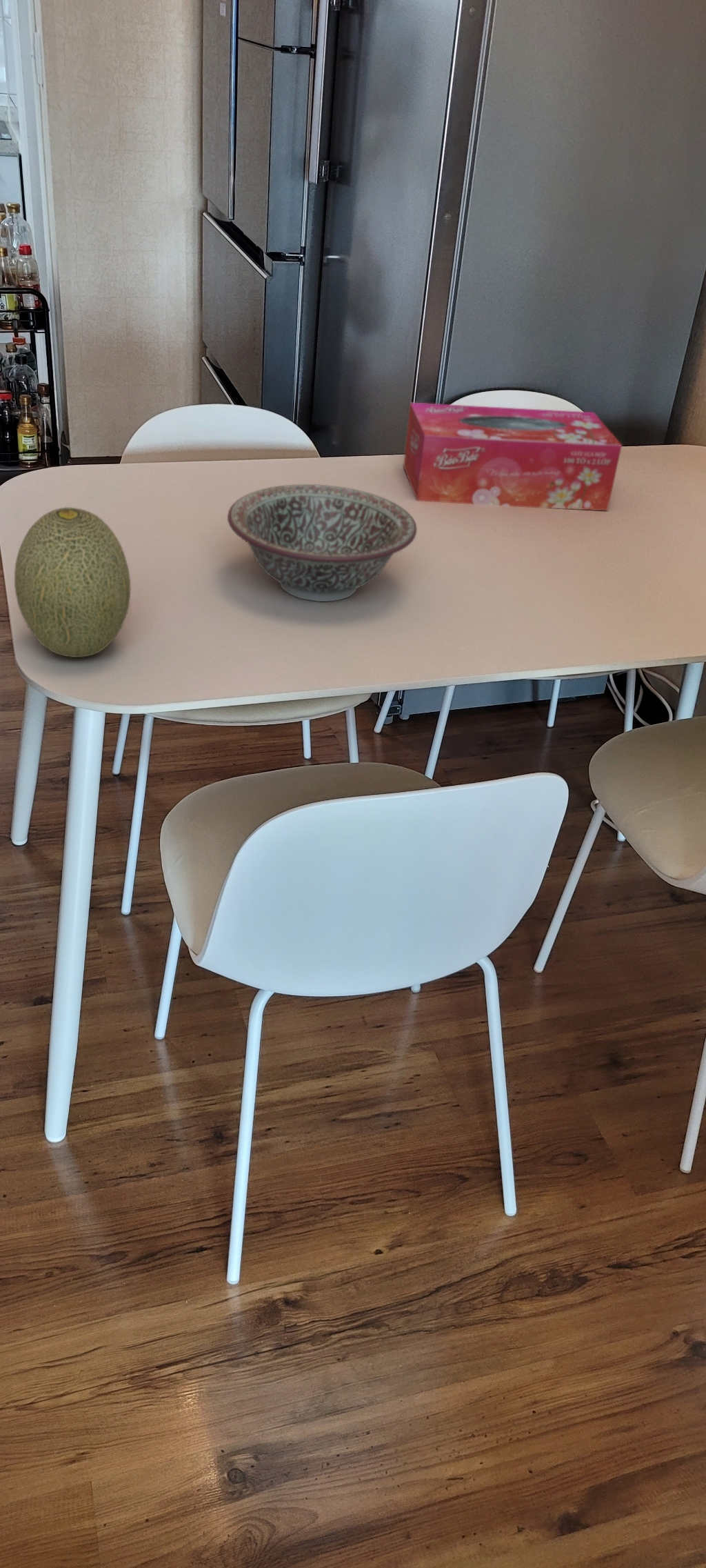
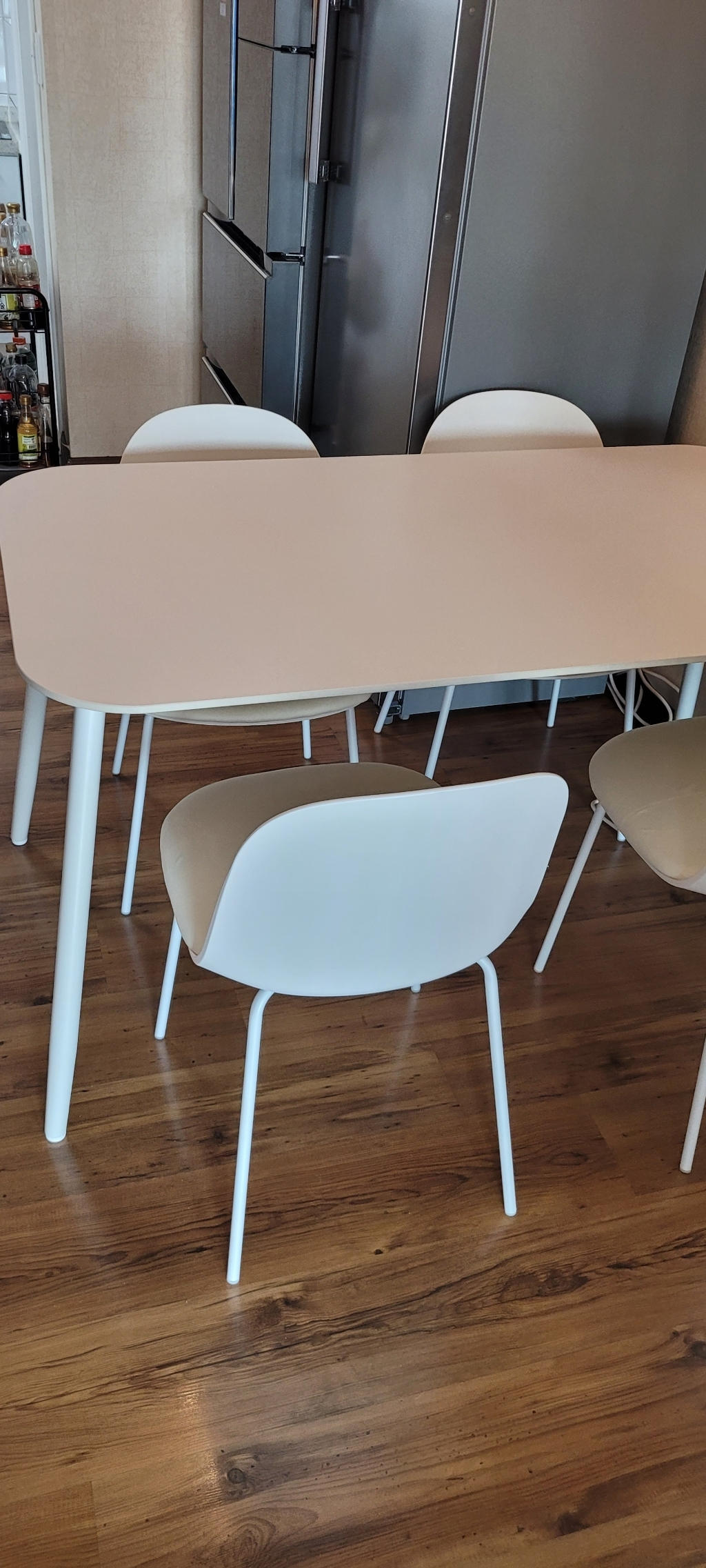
- decorative bowl [227,484,418,602]
- fruit [14,506,131,658]
- tissue box [403,402,623,511]
